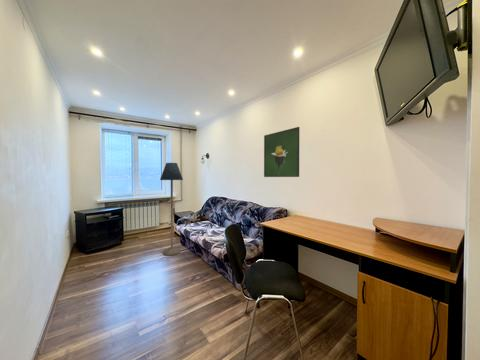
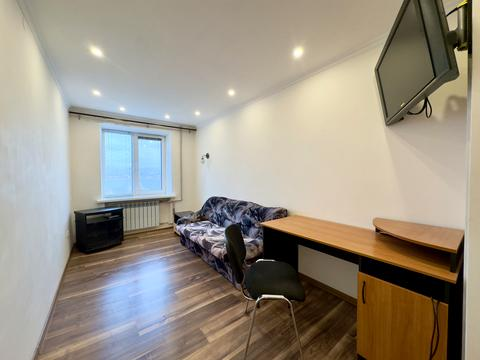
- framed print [263,126,300,178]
- floor lamp [159,162,184,256]
